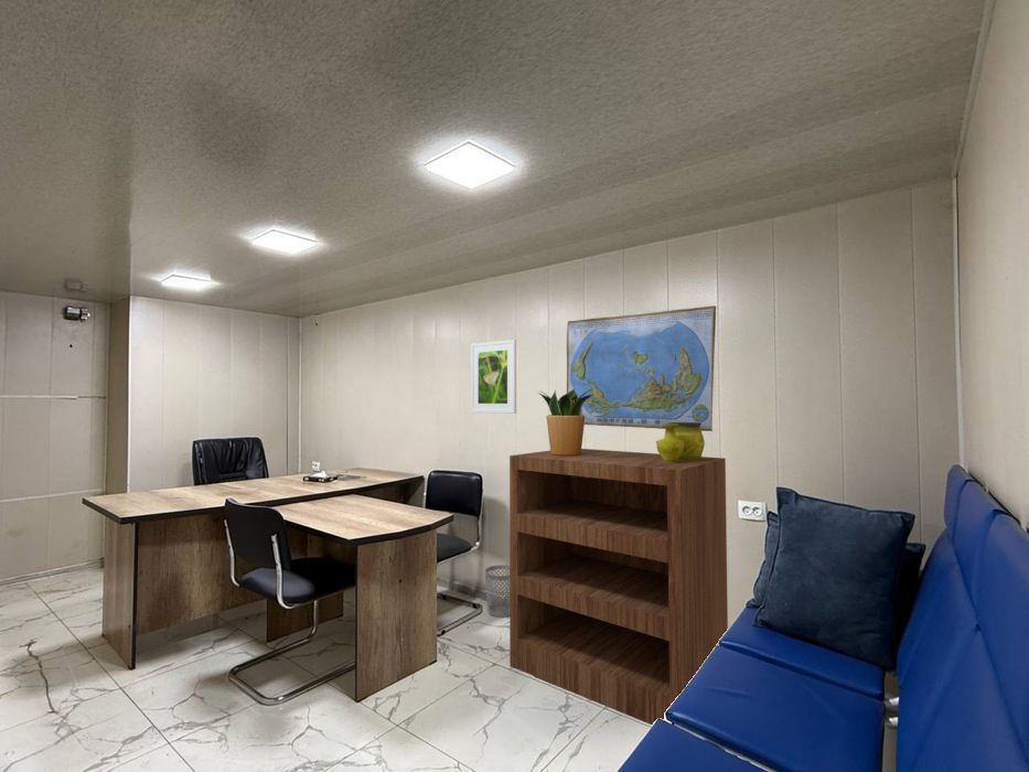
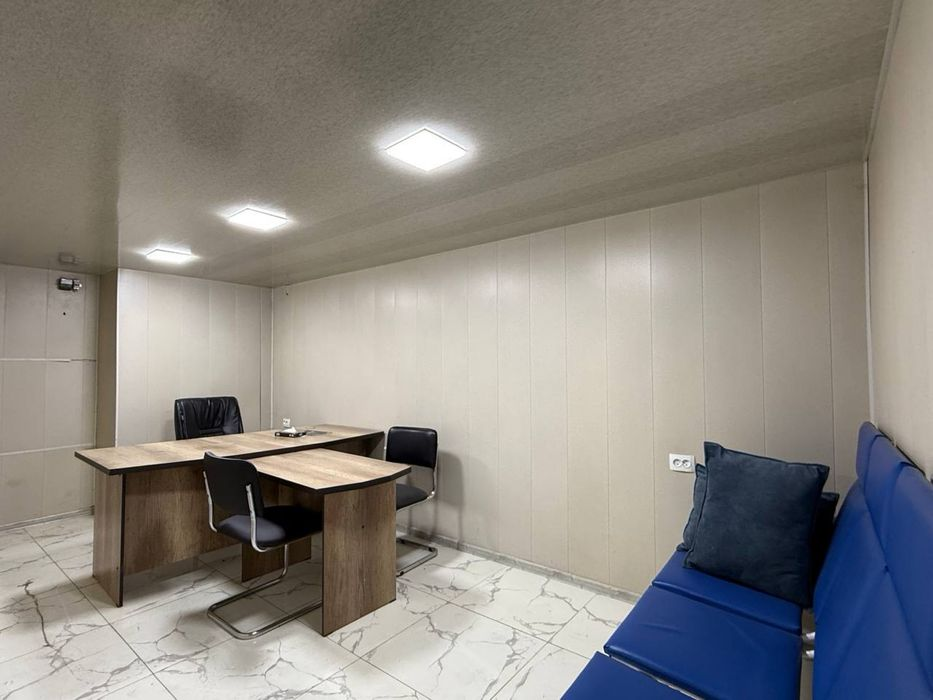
- bookshelf [508,448,729,726]
- wastebasket [484,564,510,619]
- world map [566,304,717,432]
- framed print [470,339,517,415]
- potted plant [537,387,596,457]
- decorative vase [655,422,706,463]
